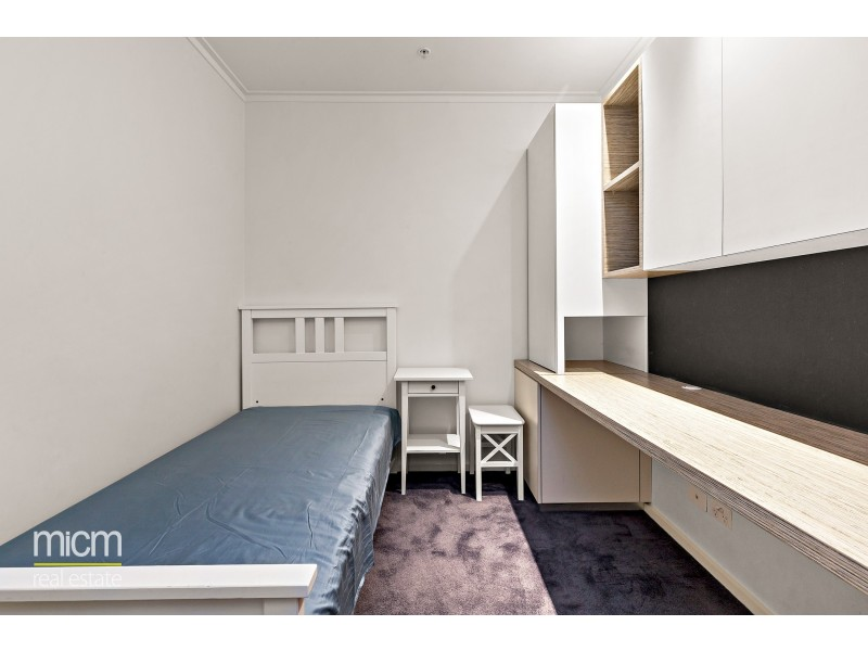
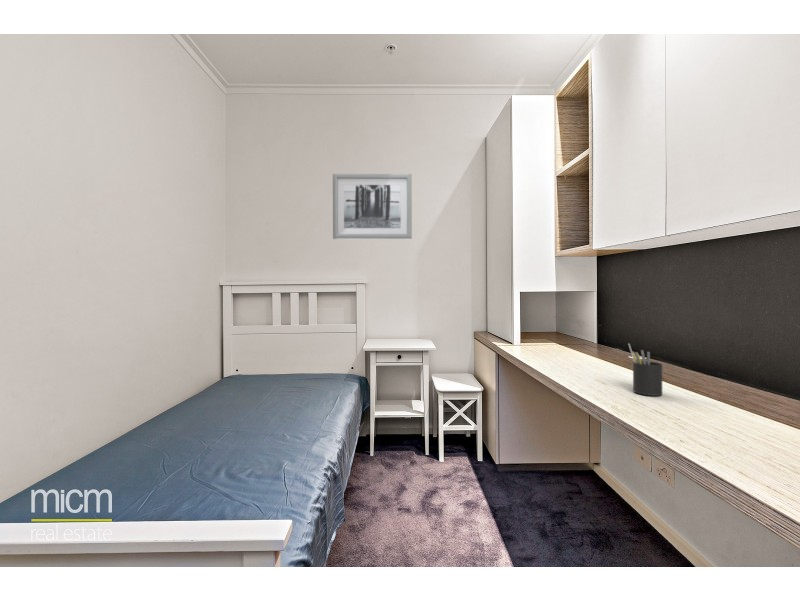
+ wall art [332,173,413,240]
+ pen holder [628,343,663,397]
